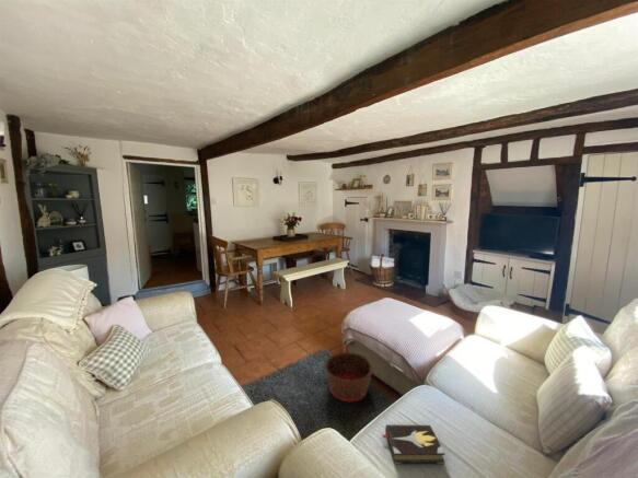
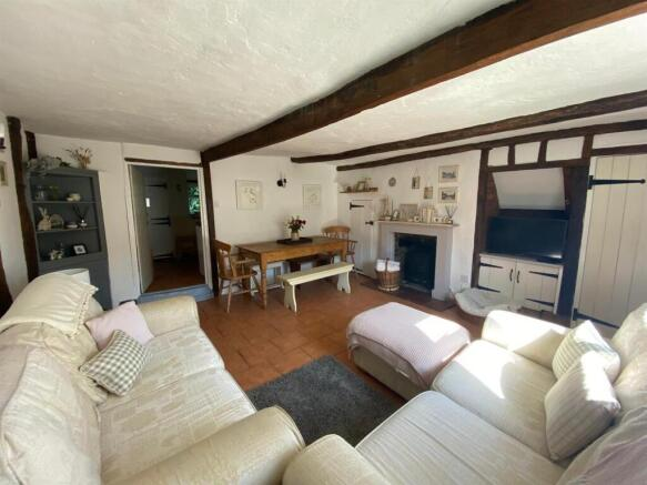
- basket [324,351,374,403]
- hardback book [381,423,446,465]
